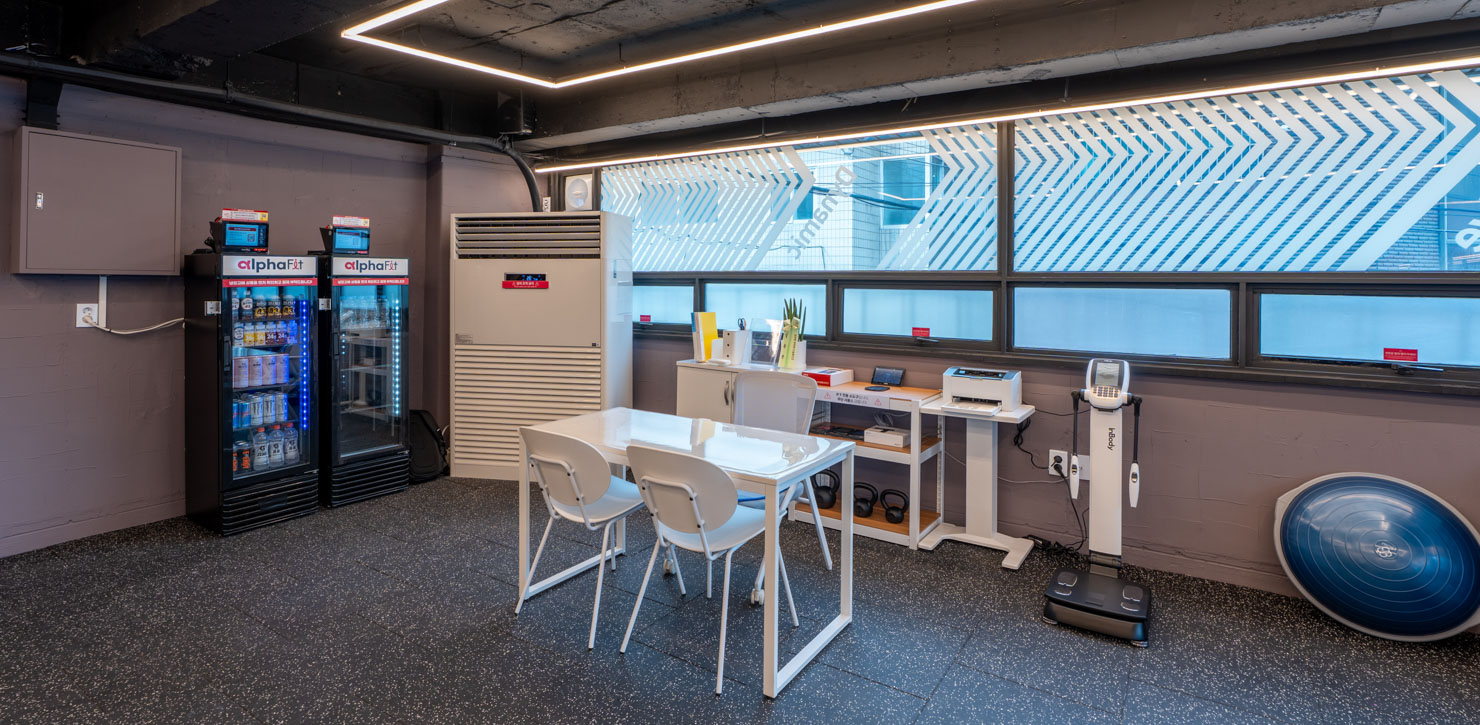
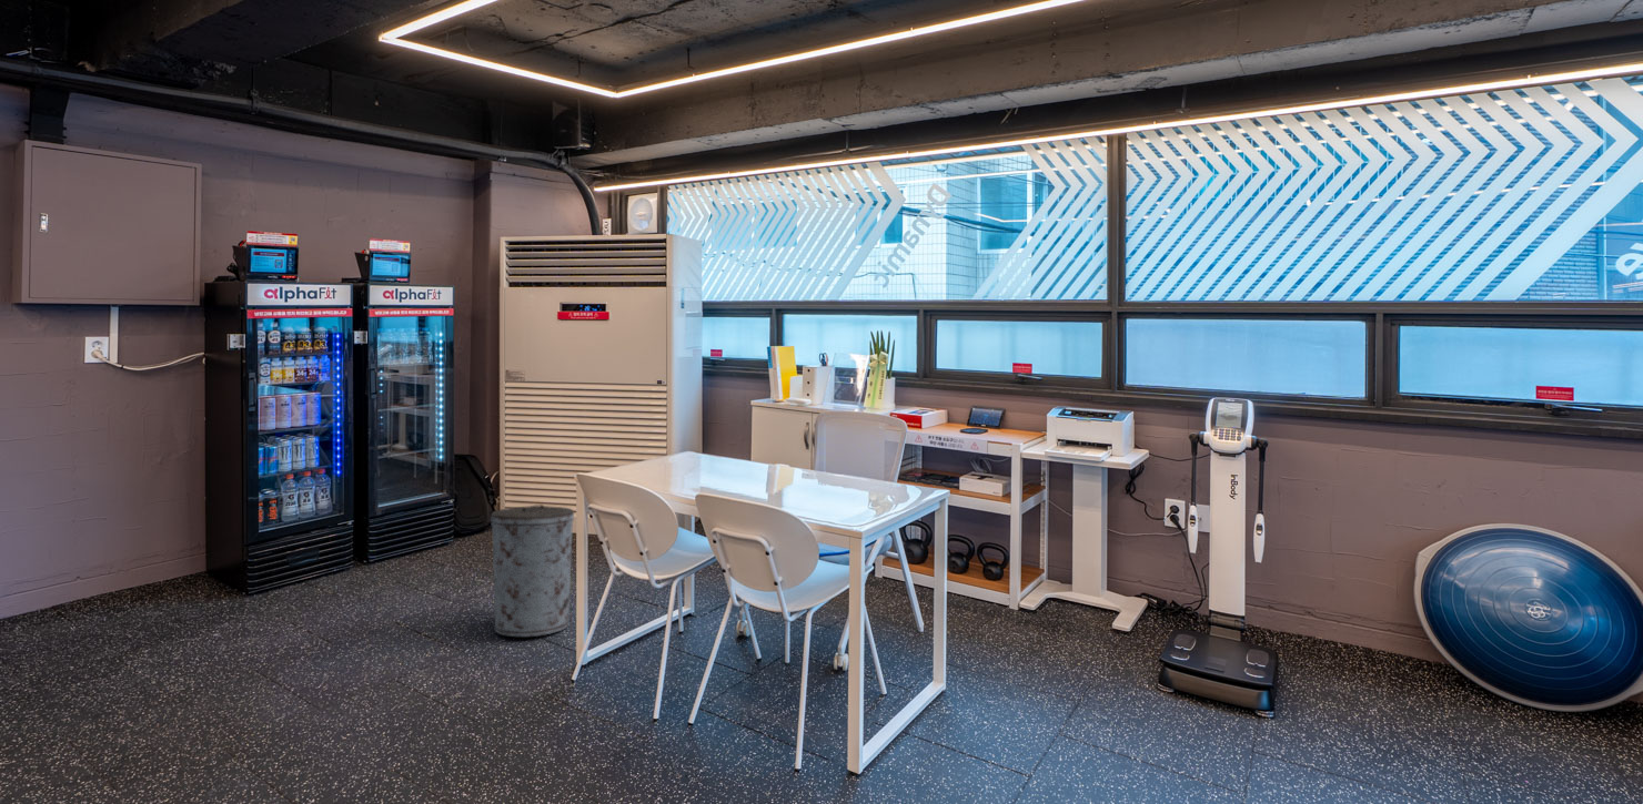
+ trash can [490,503,575,638]
